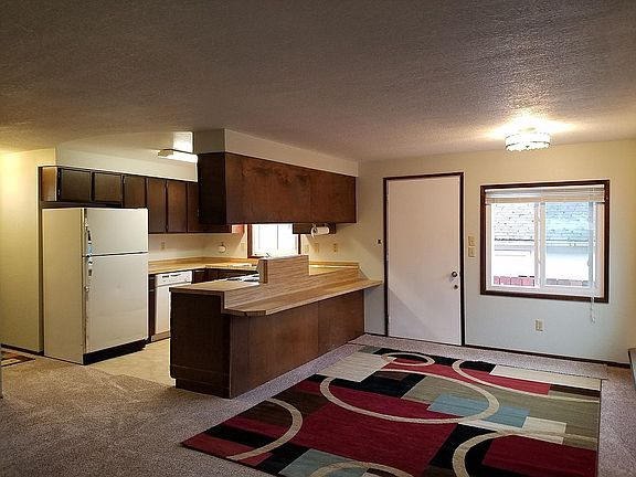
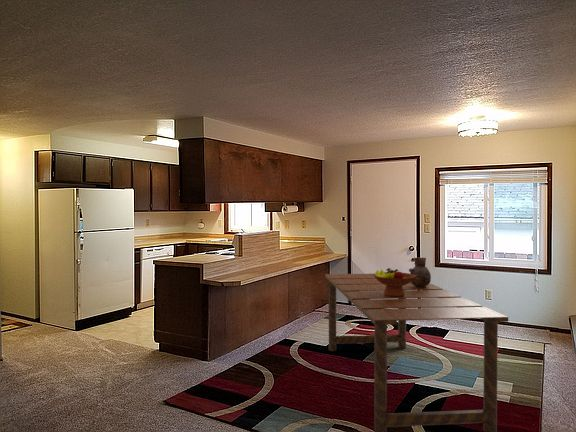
+ dining table [324,273,509,432]
+ vase [408,257,432,287]
+ fruit bowl [373,267,416,297]
